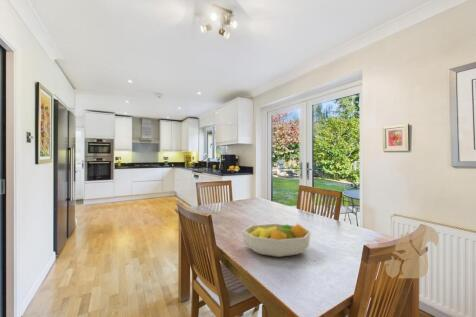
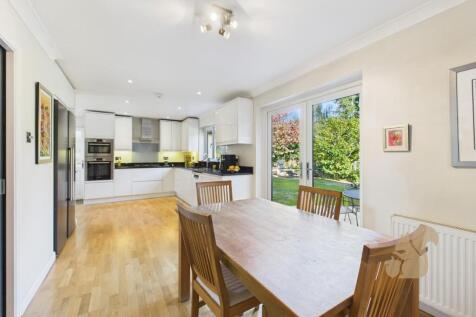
- fruit bowl [241,223,312,258]
